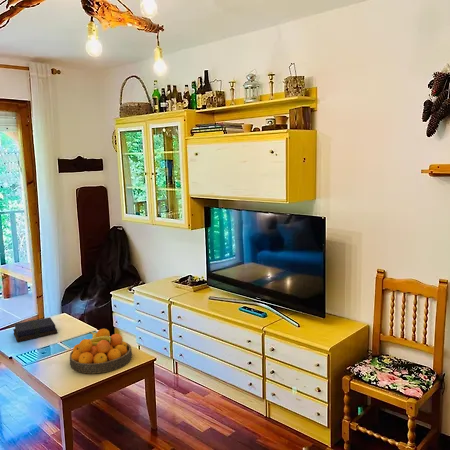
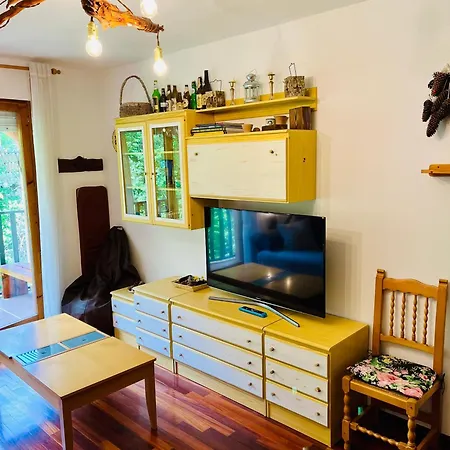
- book [12,316,58,343]
- fruit bowl [69,328,133,375]
